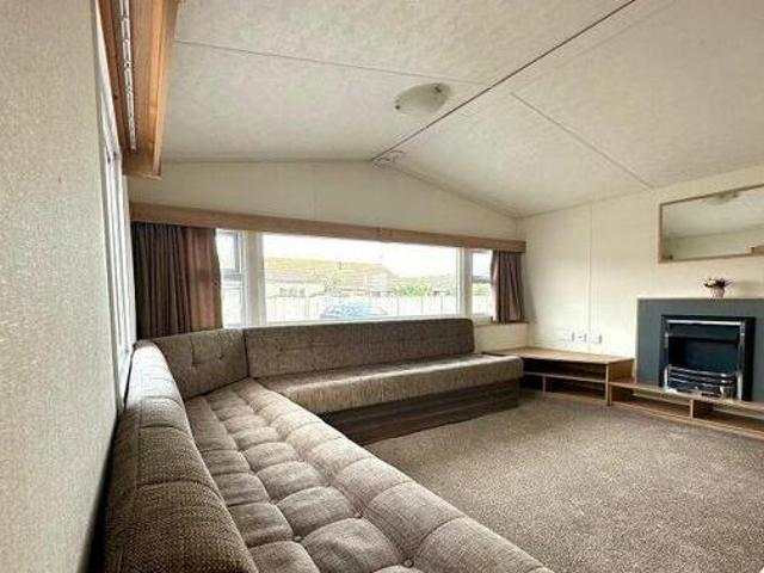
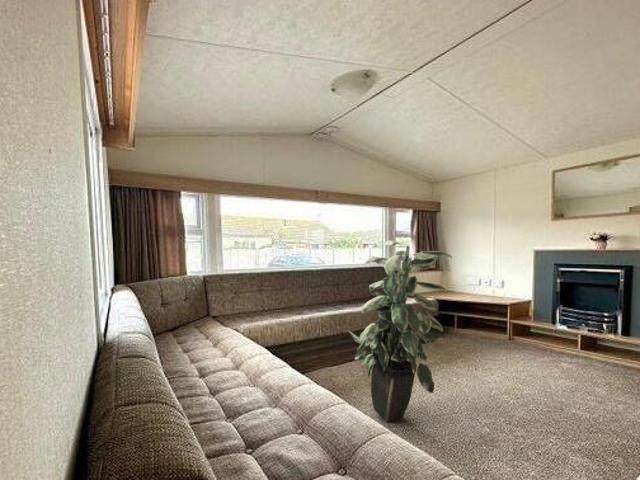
+ indoor plant [347,239,453,423]
